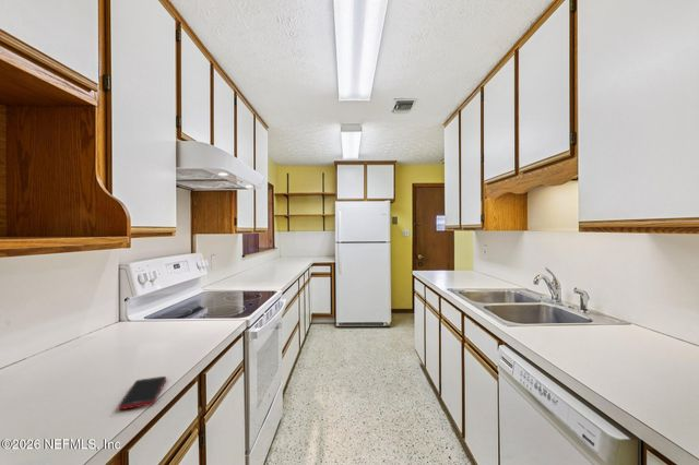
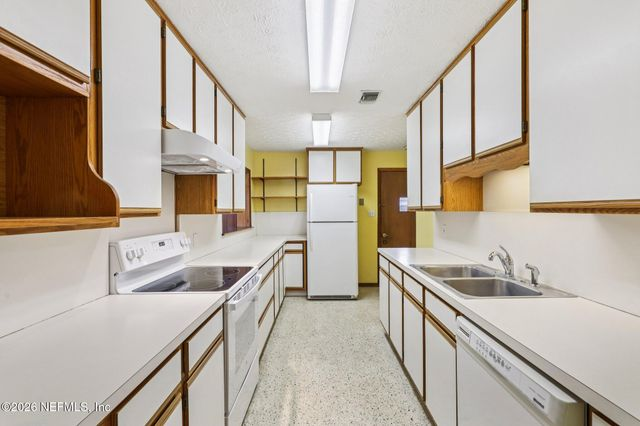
- cell phone [118,375,167,410]
